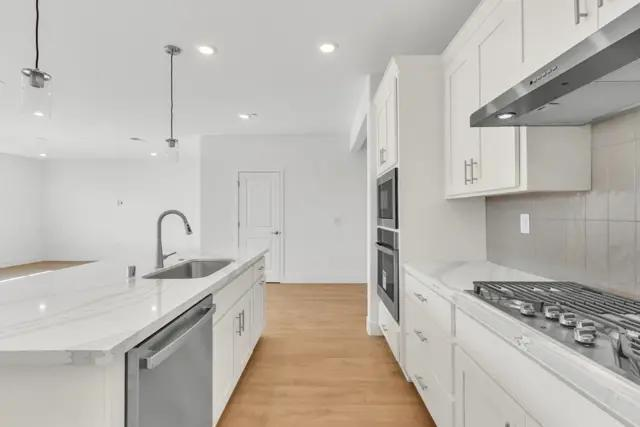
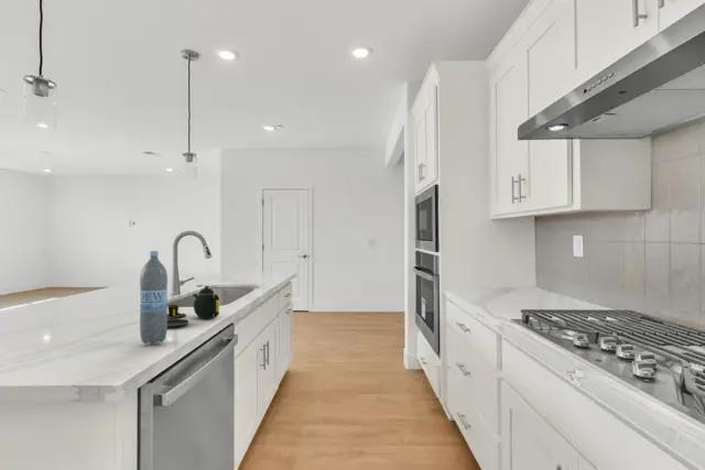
+ water bottle [139,250,169,345]
+ teapot [167,284,220,329]
